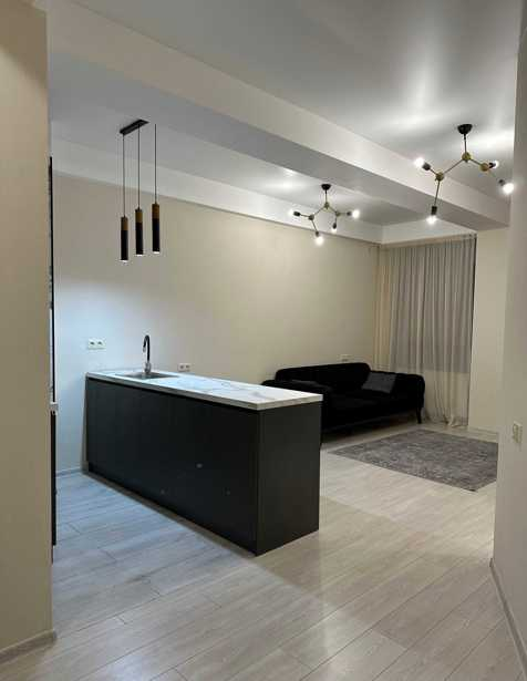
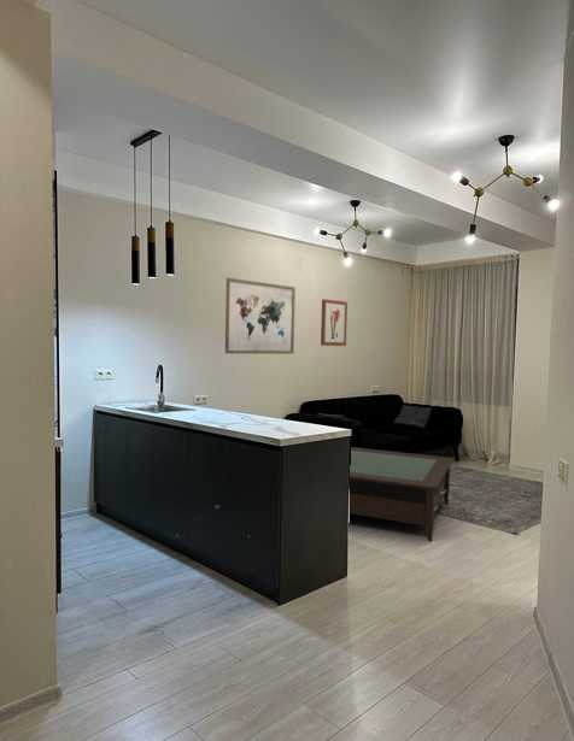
+ wall art [224,277,297,355]
+ wall art [320,298,348,347]
+ coffee table [348,446,455,542]
